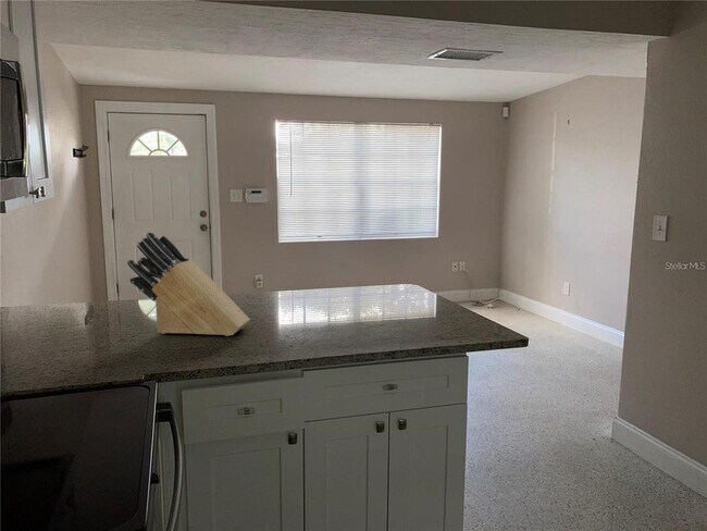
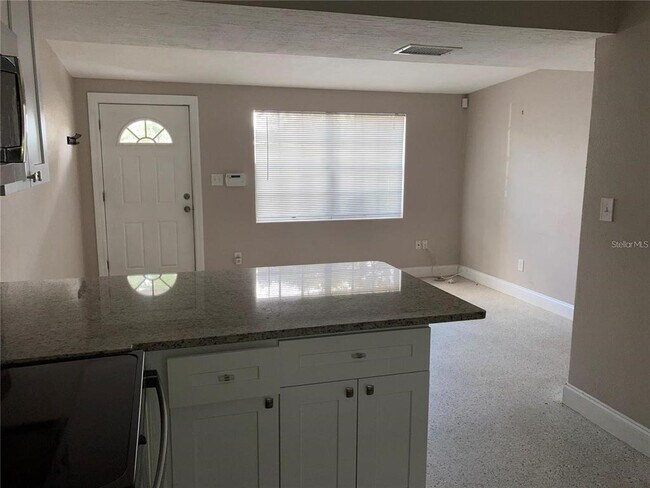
- knife block [126,231,251,337]
